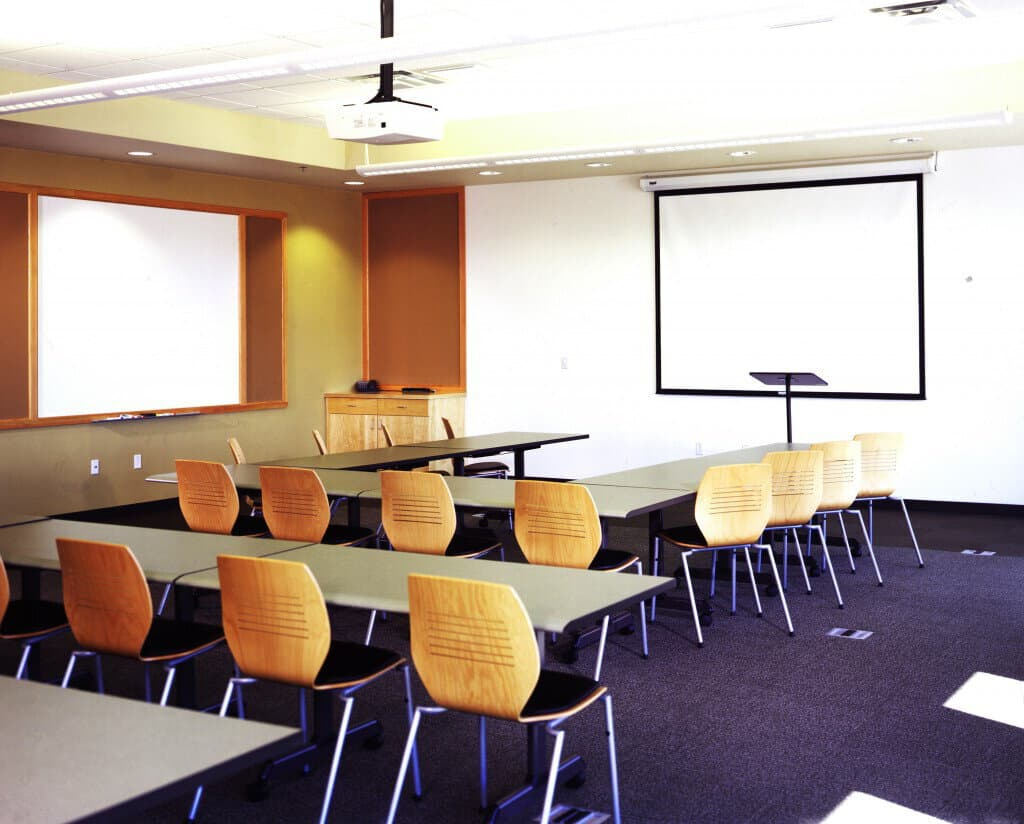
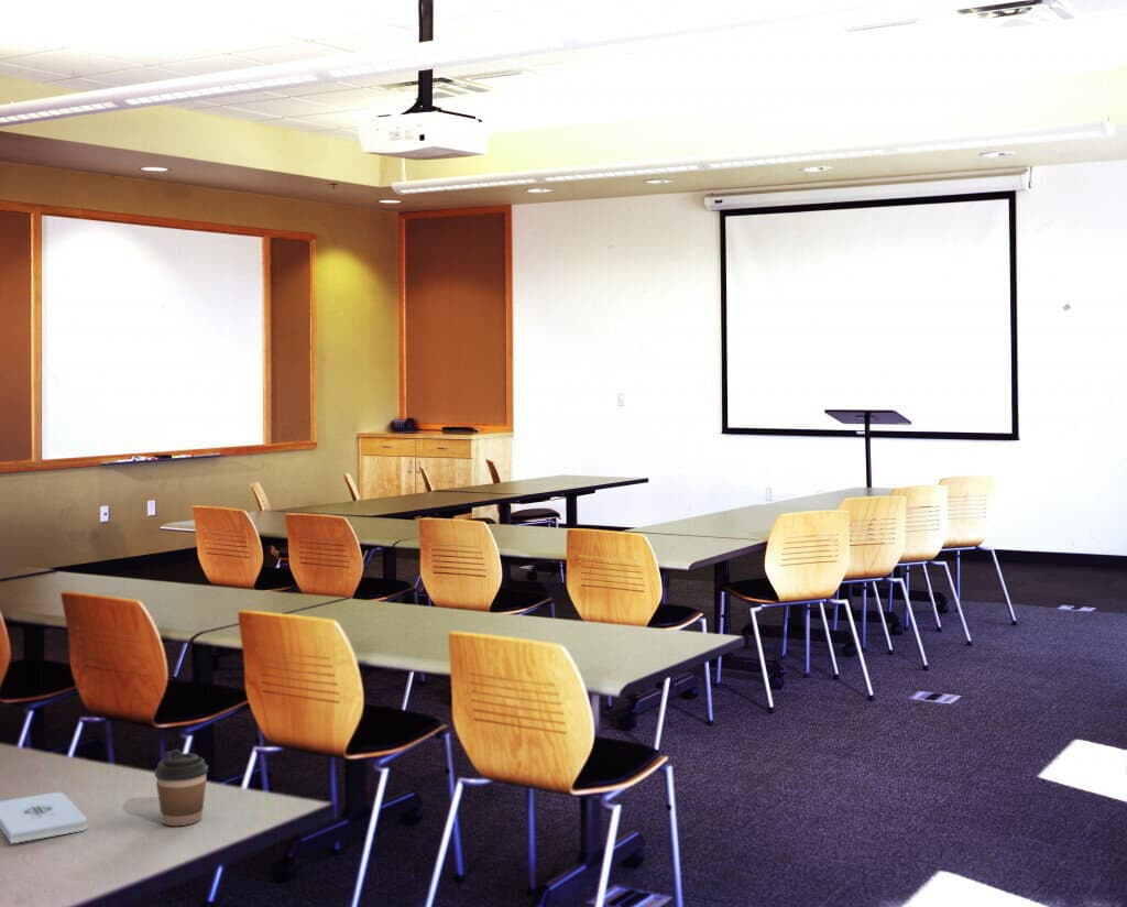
+ notepad [0,791,88,844]
+ coffee cup [153,748,209,827]
